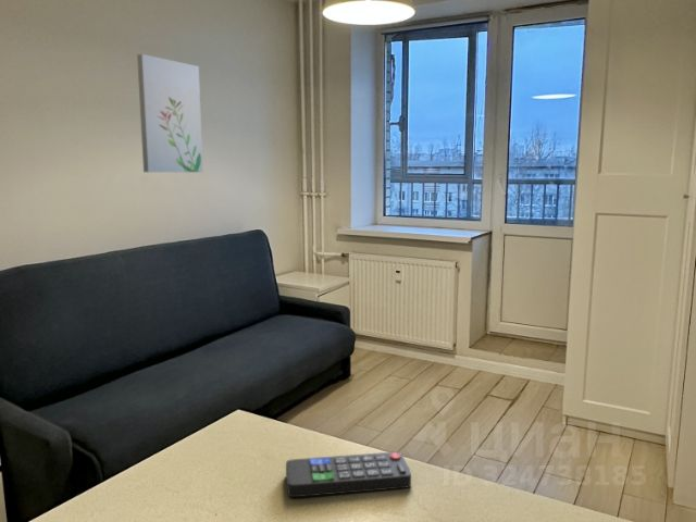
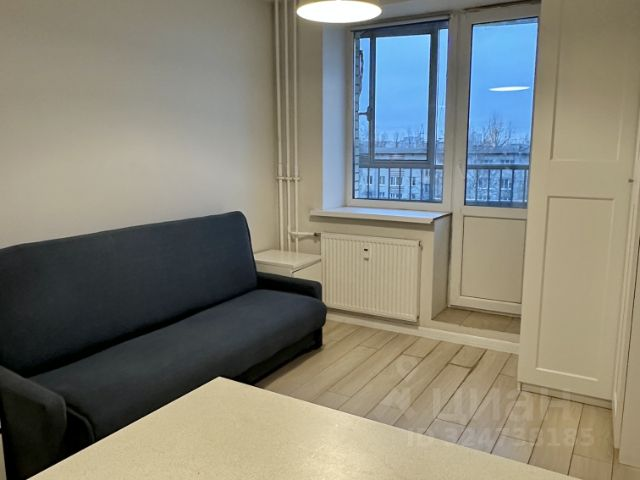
- remote control [285,451,412,498]
- wall art [136,53,204,173]
